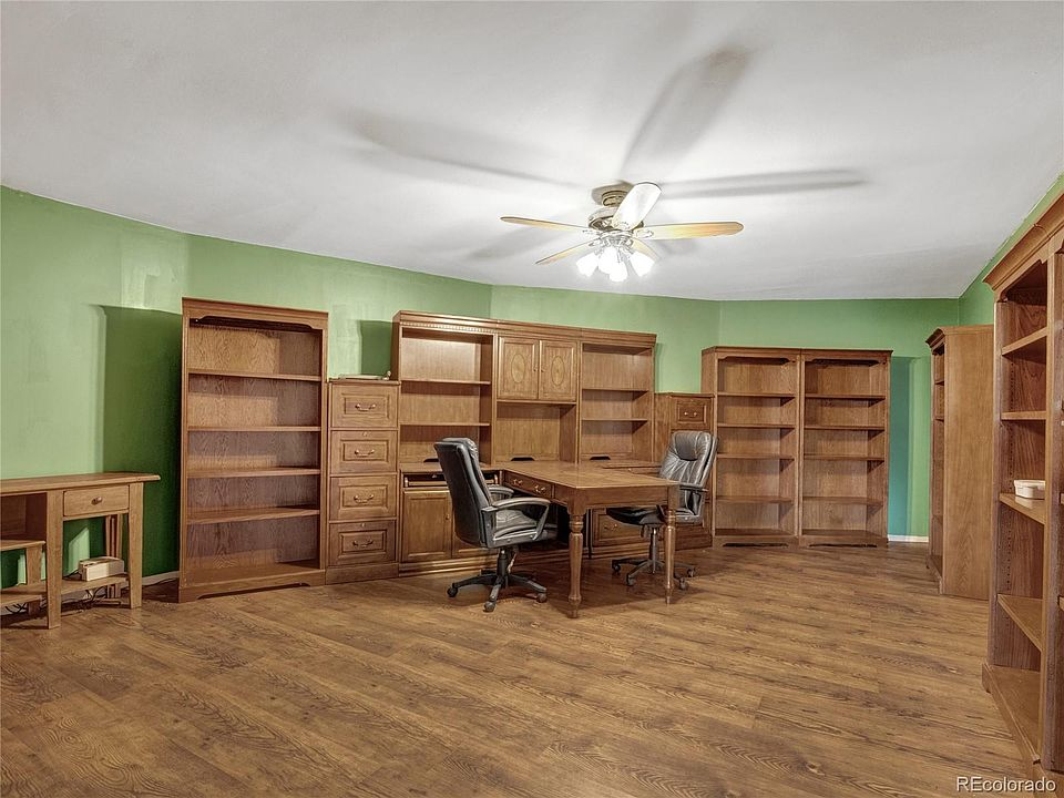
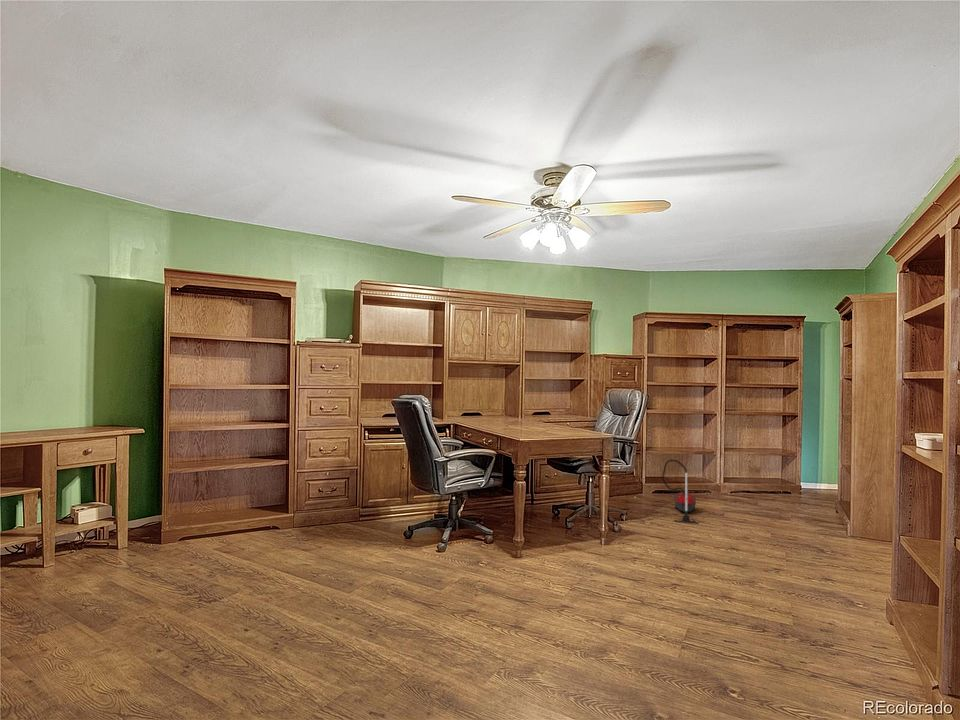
+ vacuum cleaner [661,459,700,525]
